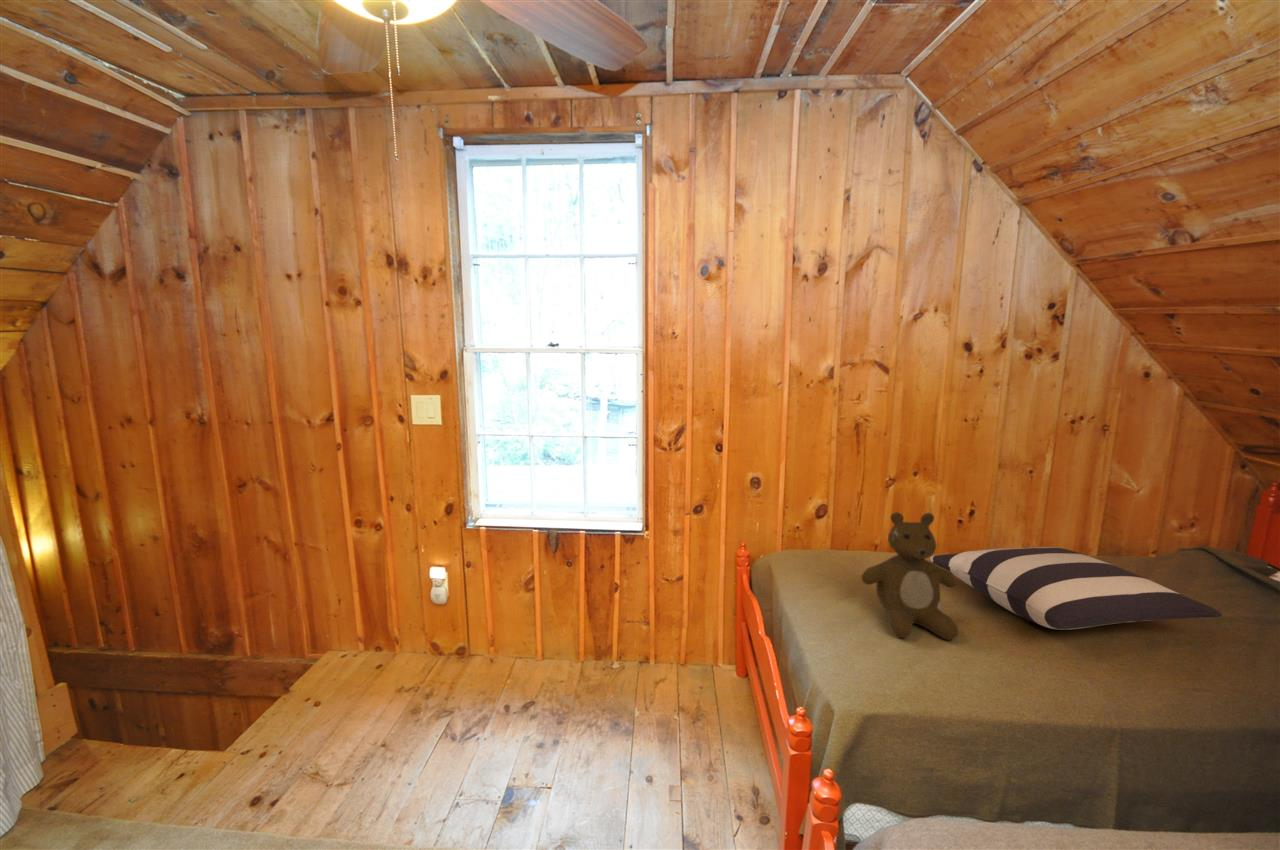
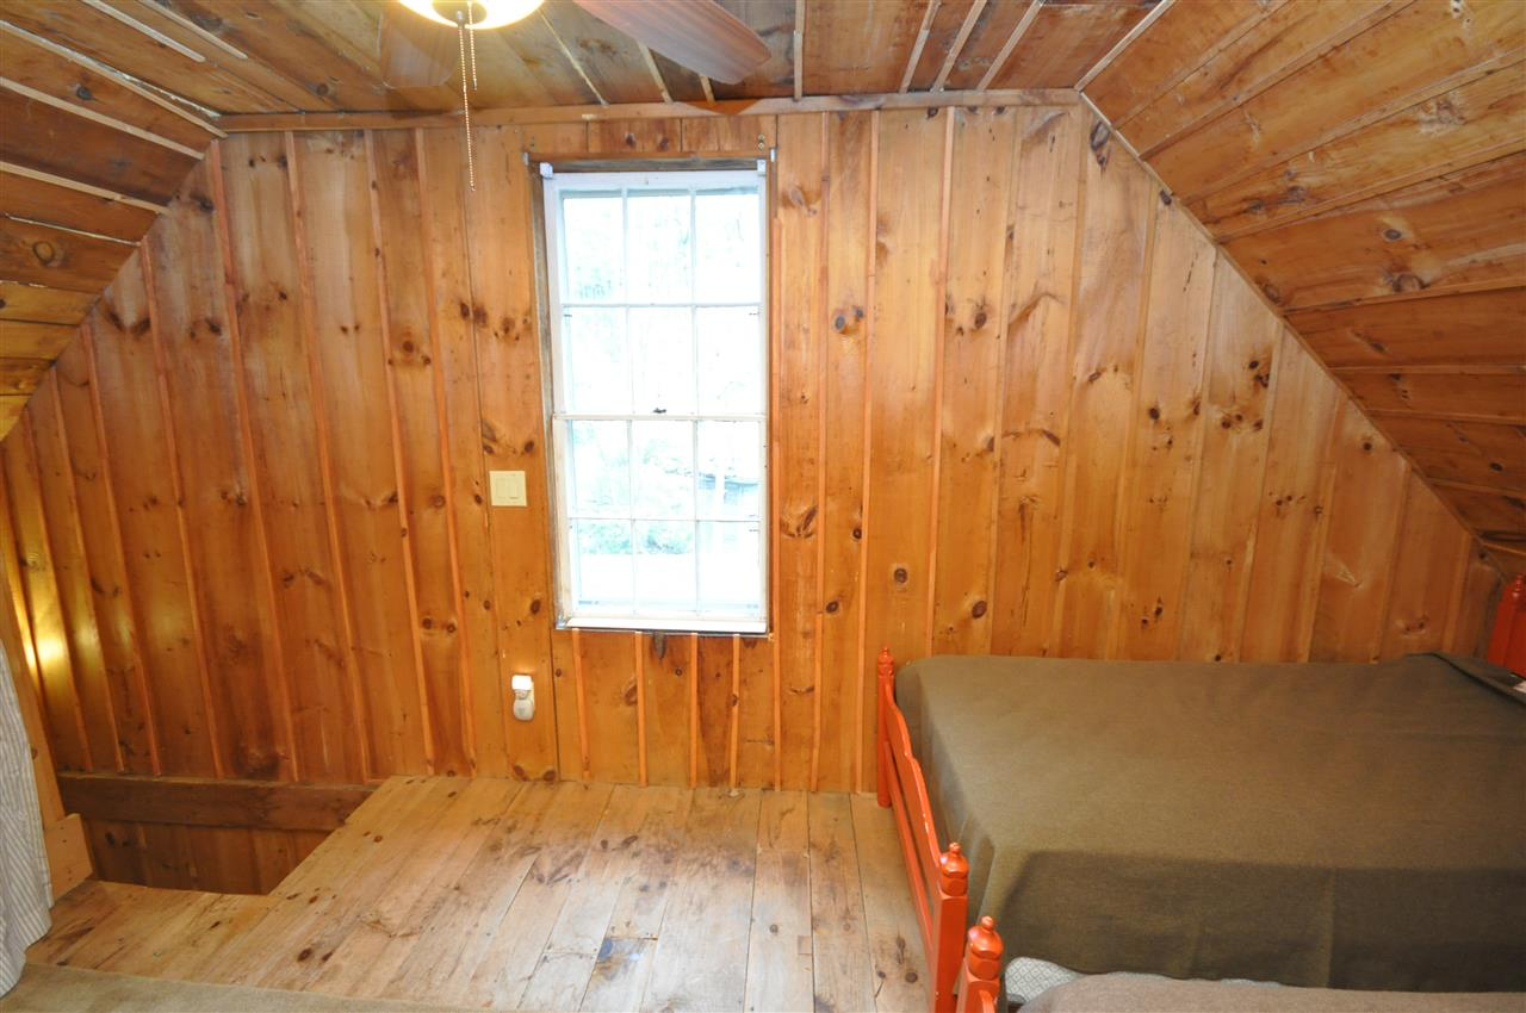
- teddy bear [860,511,959,641]
- pillow [929,546,1223,631]
